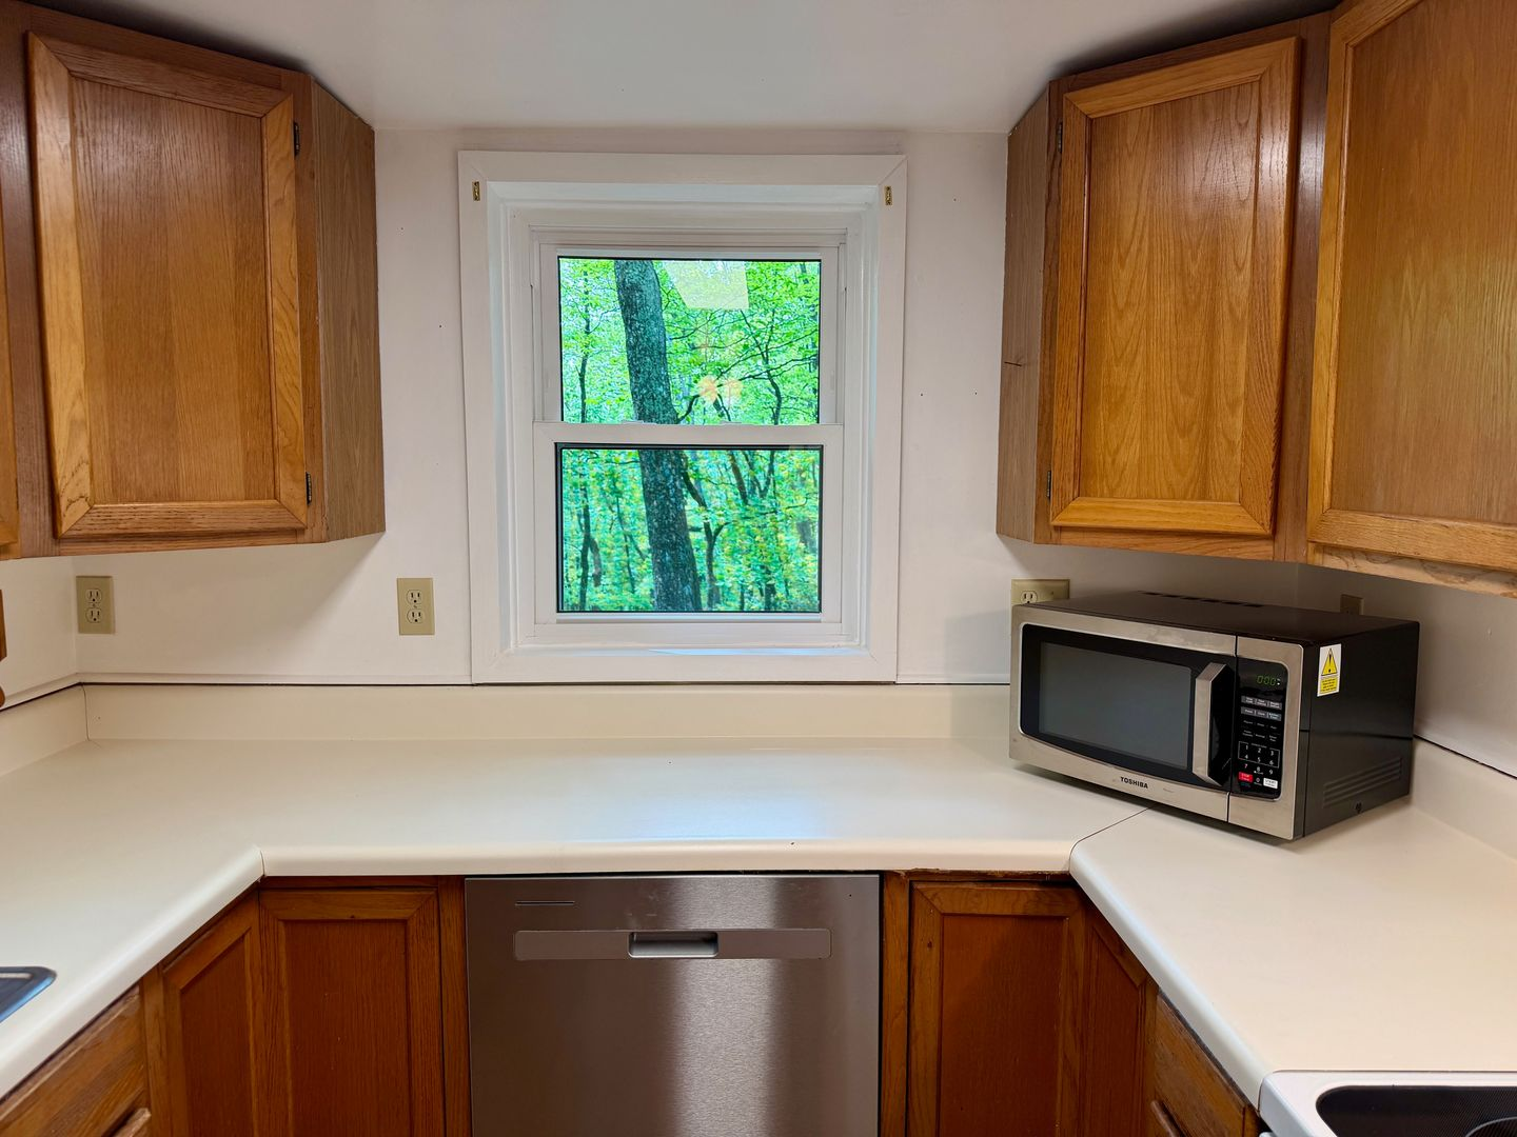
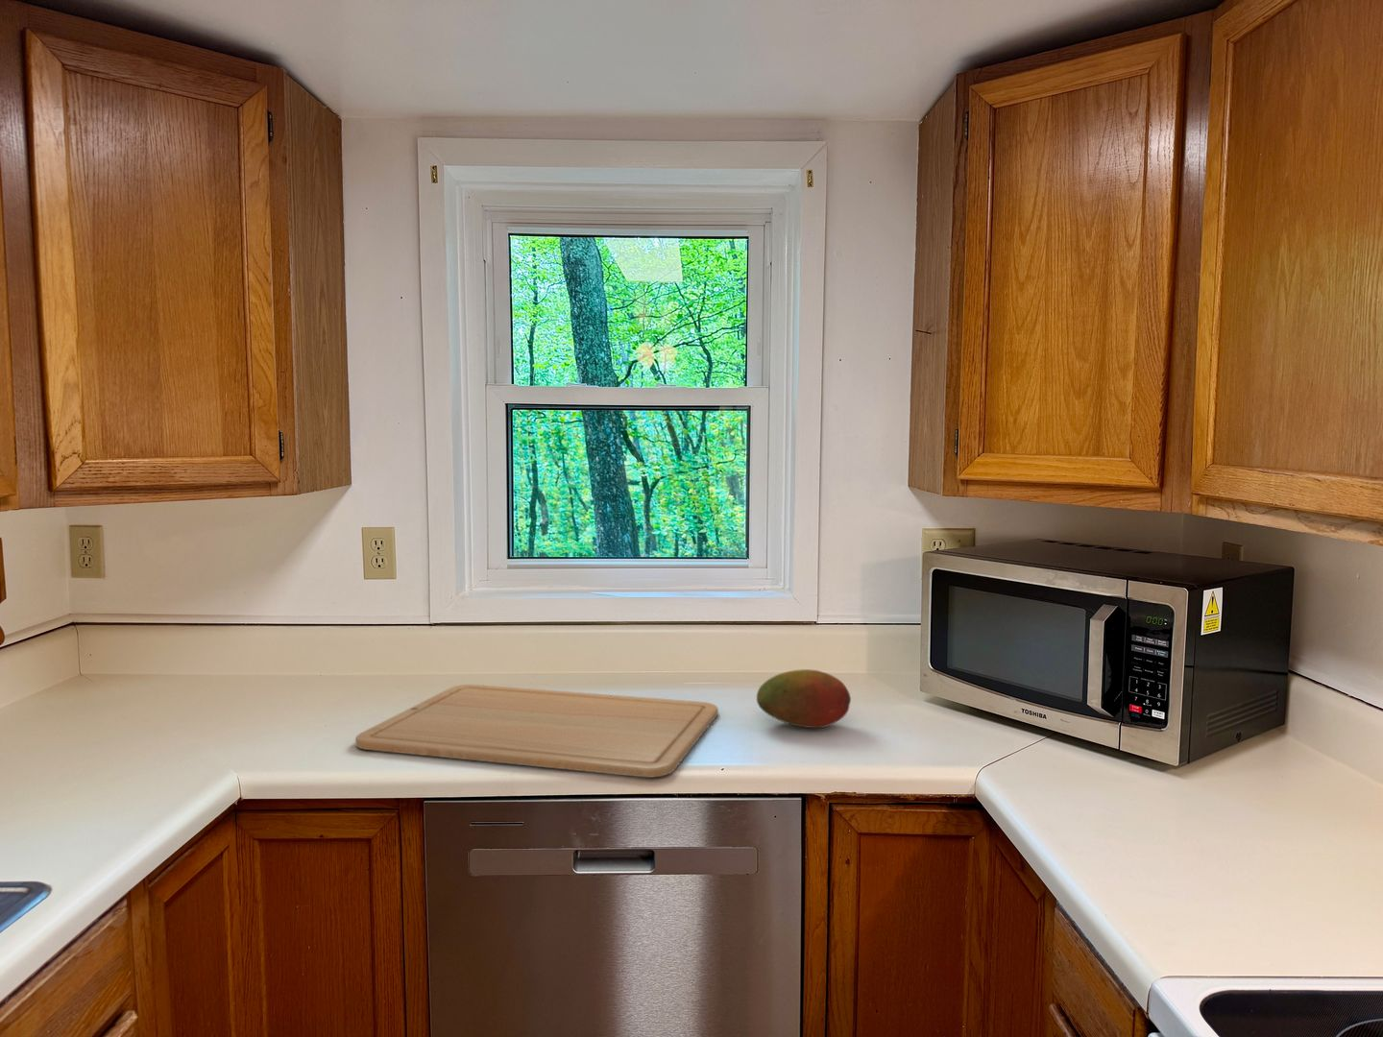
+ chopping board [354,684,720,779]
+ fruit [756,669,852,729]
